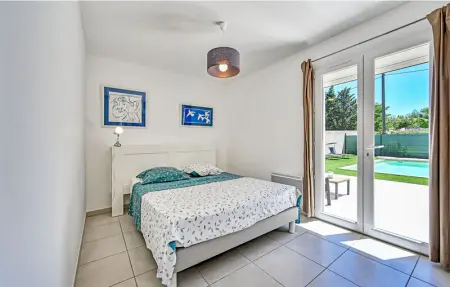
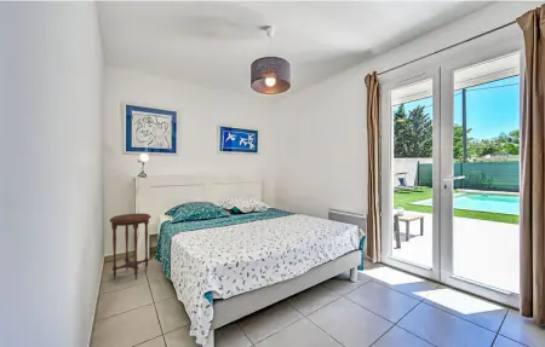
+ side table [108,213,153,281]
